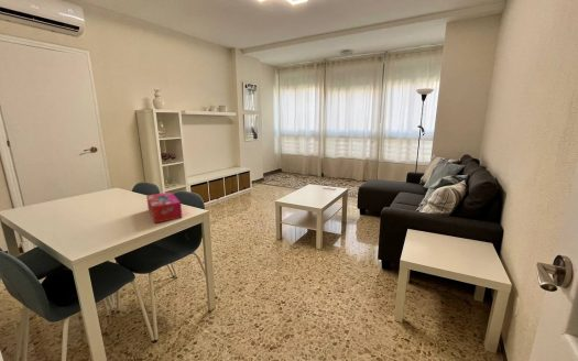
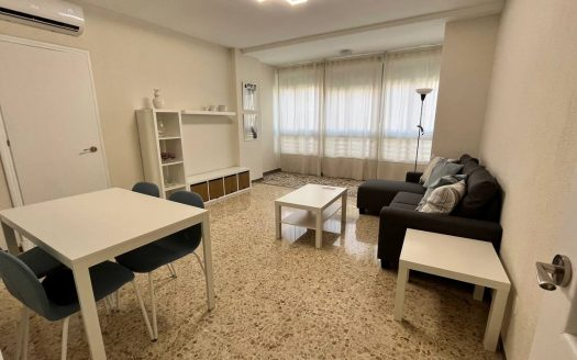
- tissue box [145,192,184,225]
